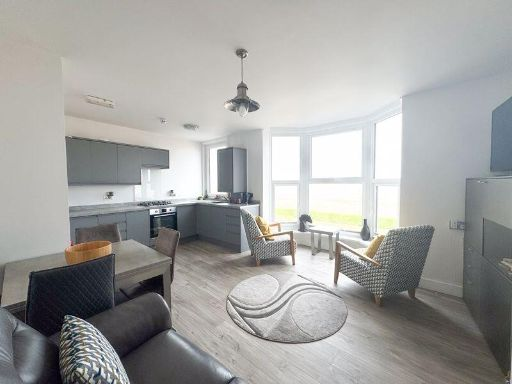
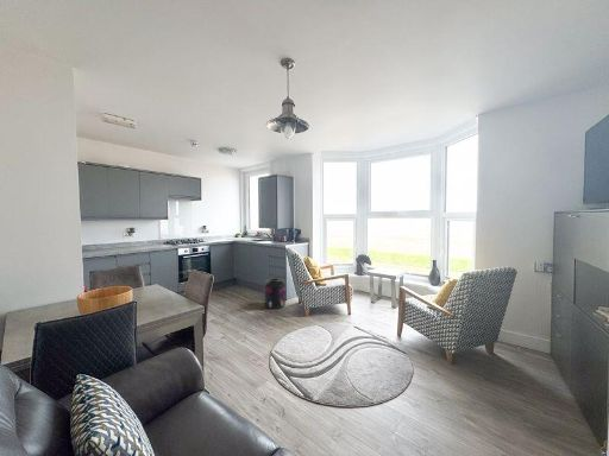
+ supplement container [264,277,287,310]
